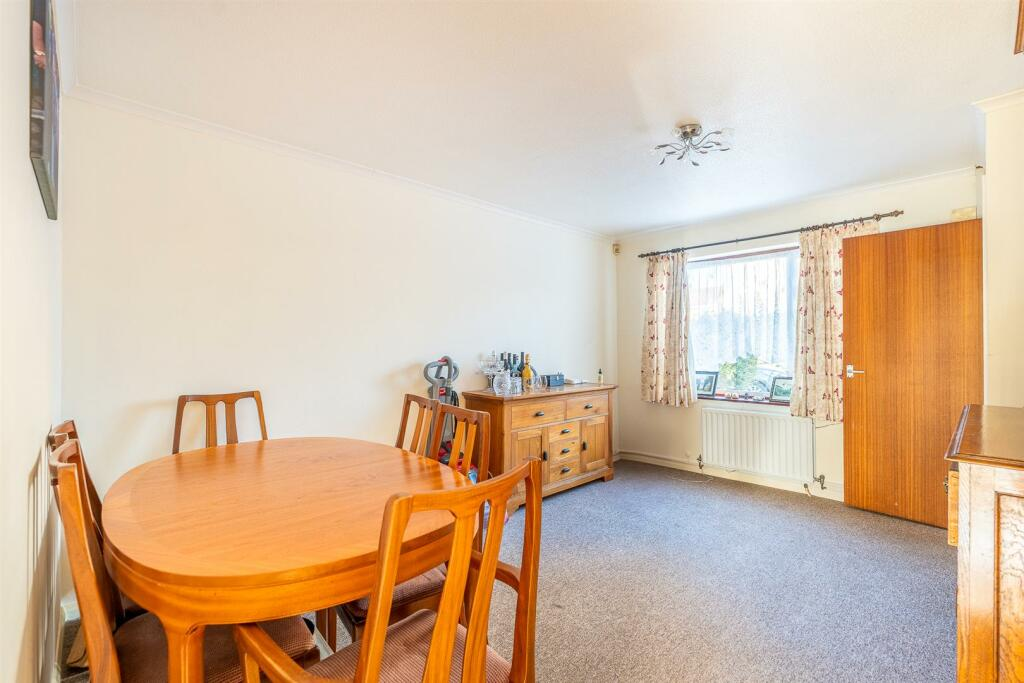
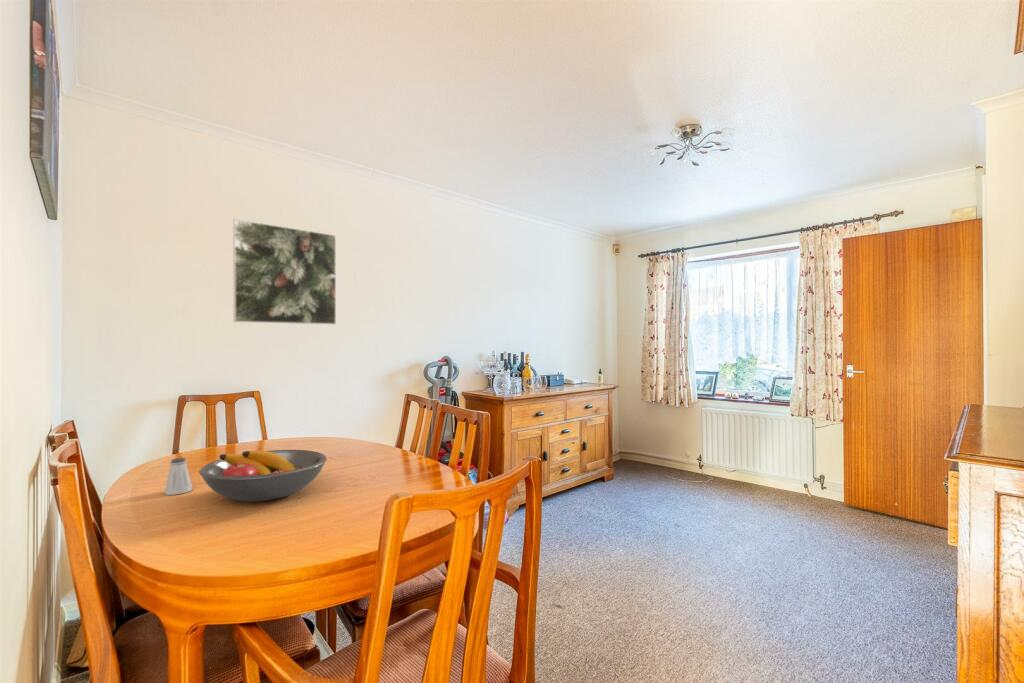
+ saltshaker [163,457,193,496]
+ fruit bowl [198,449,328,503]
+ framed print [232,218,337,326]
